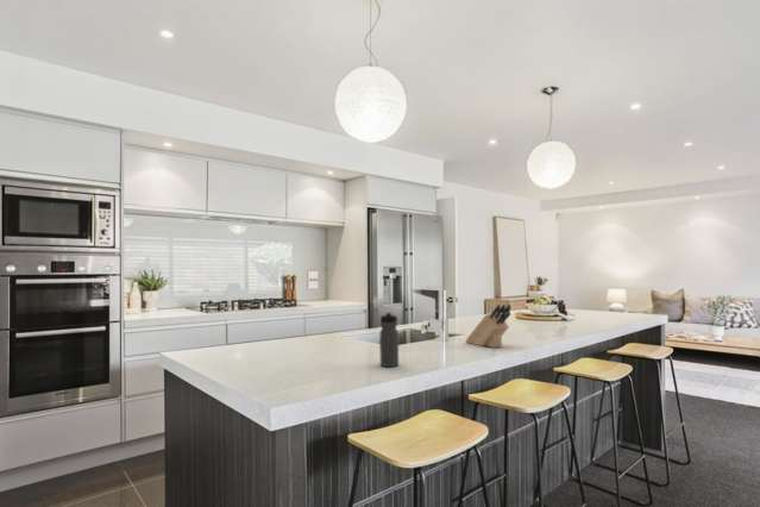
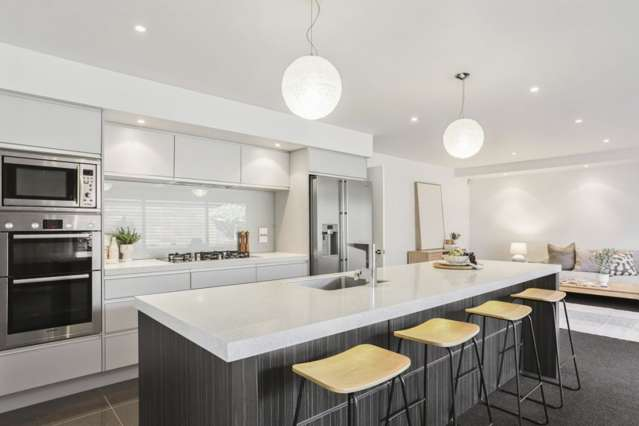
- knife block [464,303,513,349]
- water bottle [378,311,400,368]
